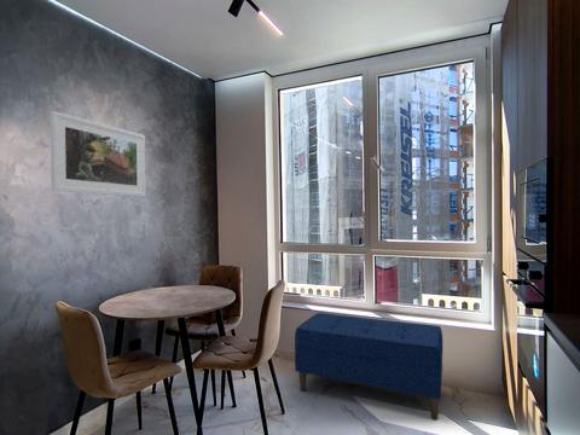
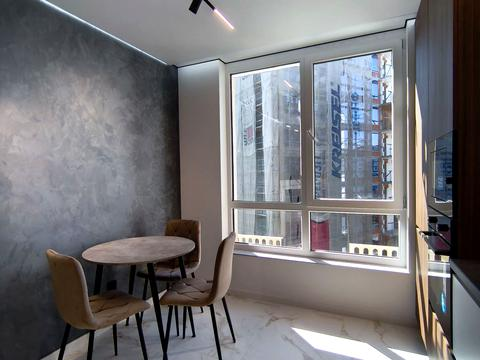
- bench [294,312,445,420]
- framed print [50,110,147,198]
